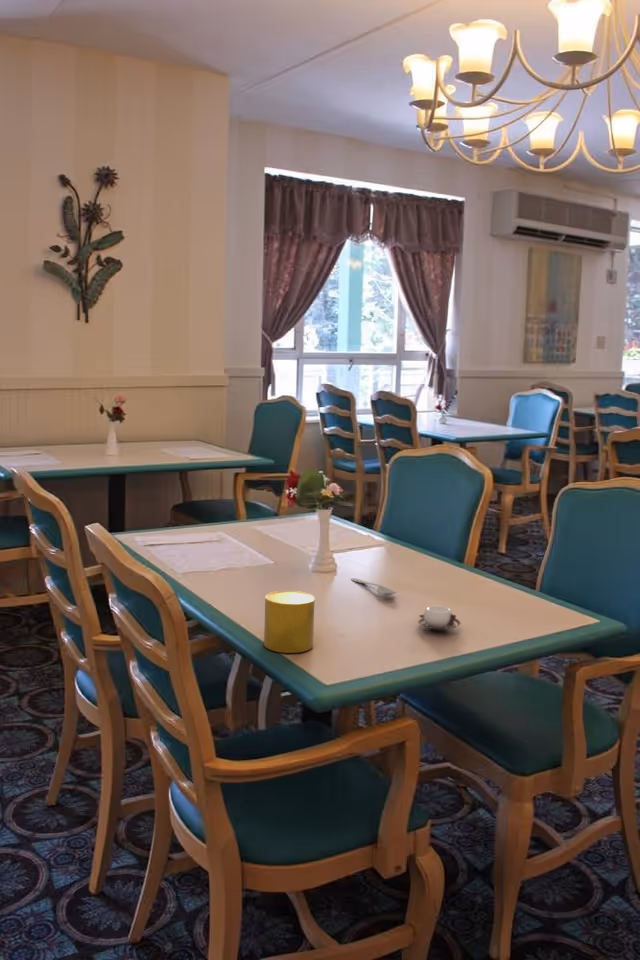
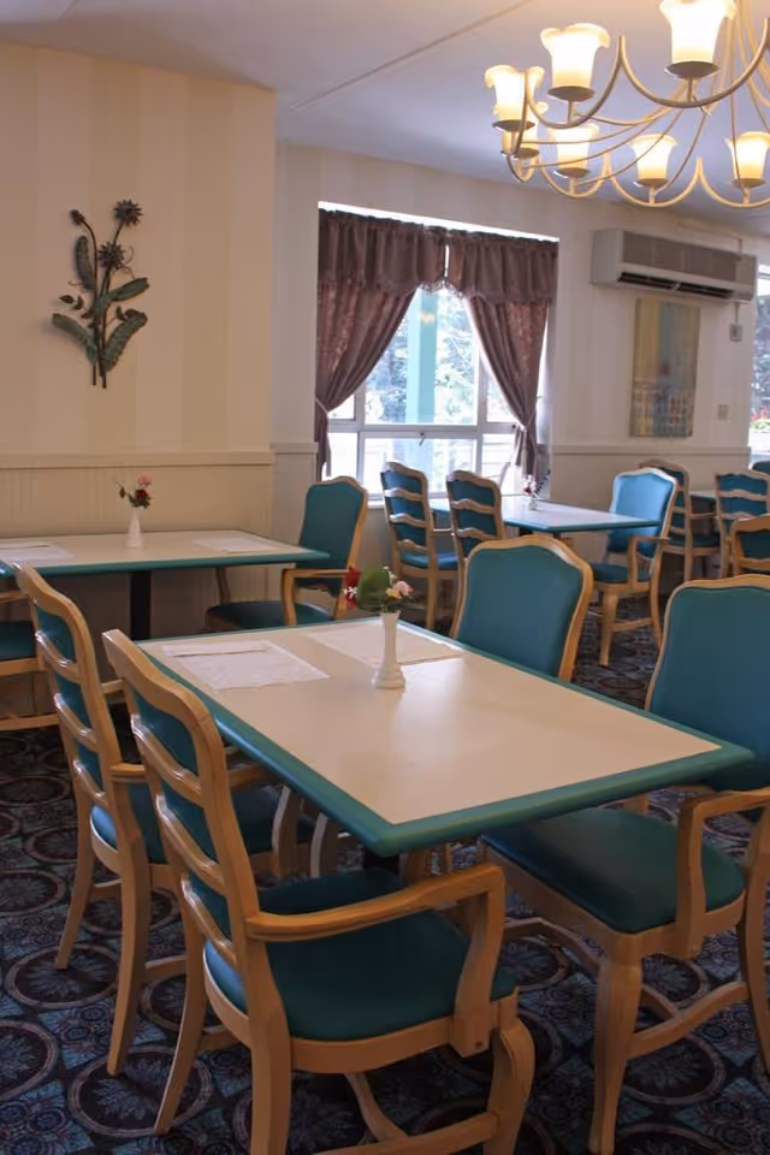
- spoon [350,577,398,596]
- cup [417,605,462,631]
- cup [263,590,316,654]
